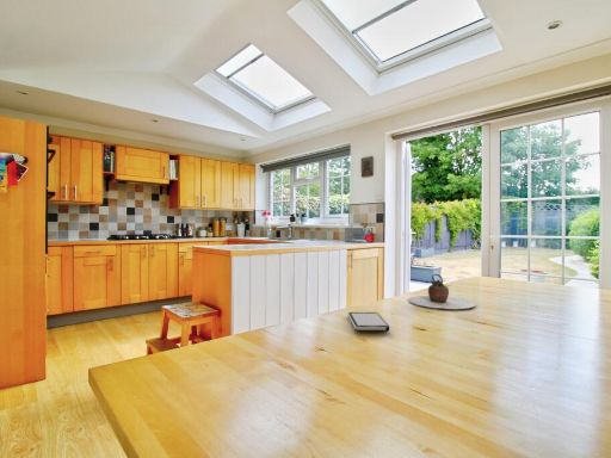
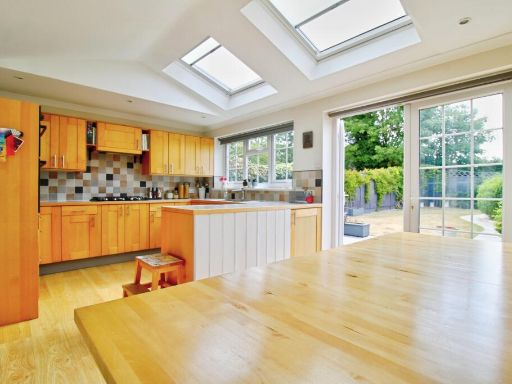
- teapot [407,273,476,310]
- smartphone [346,311,390,333]
